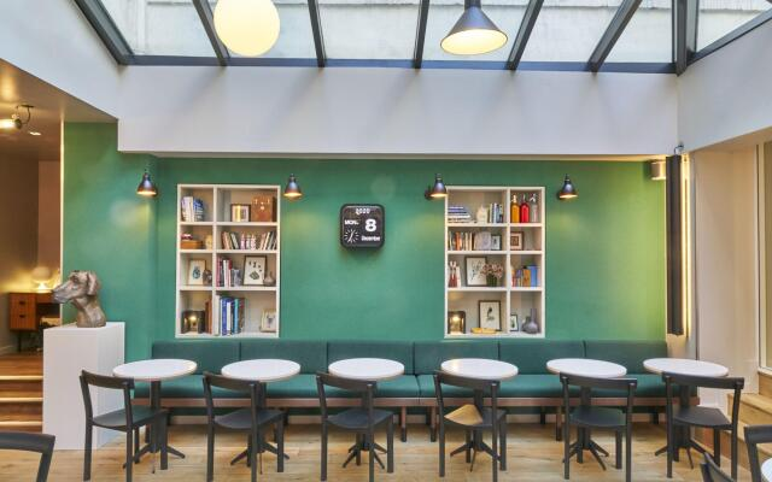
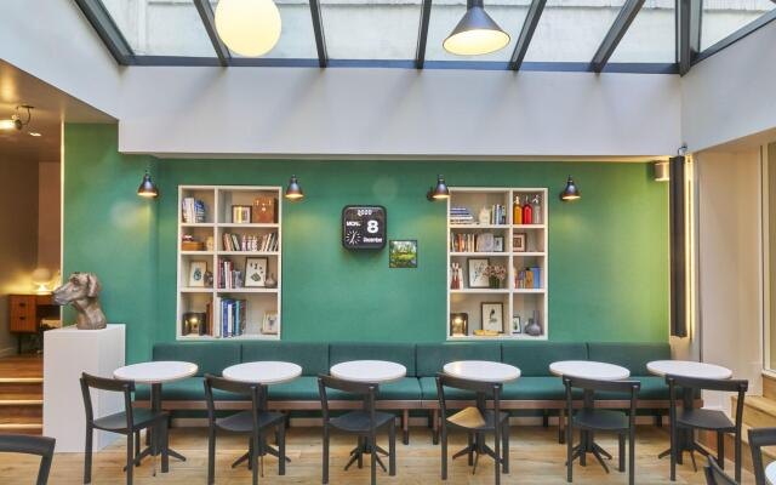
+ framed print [388,239,418,269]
